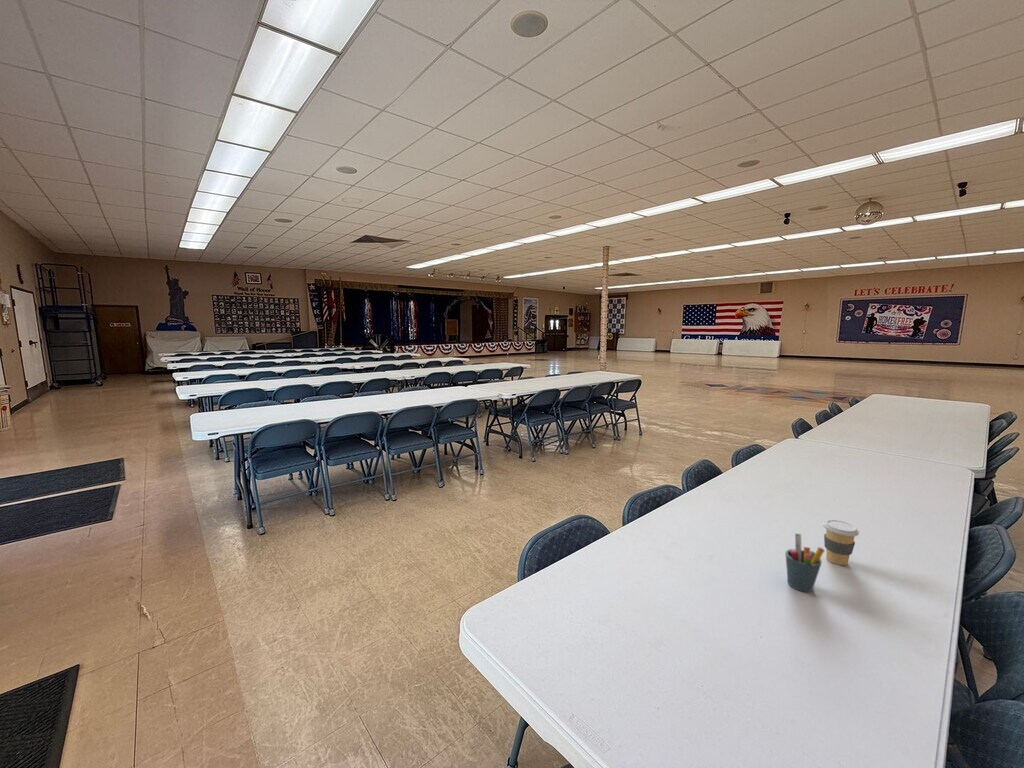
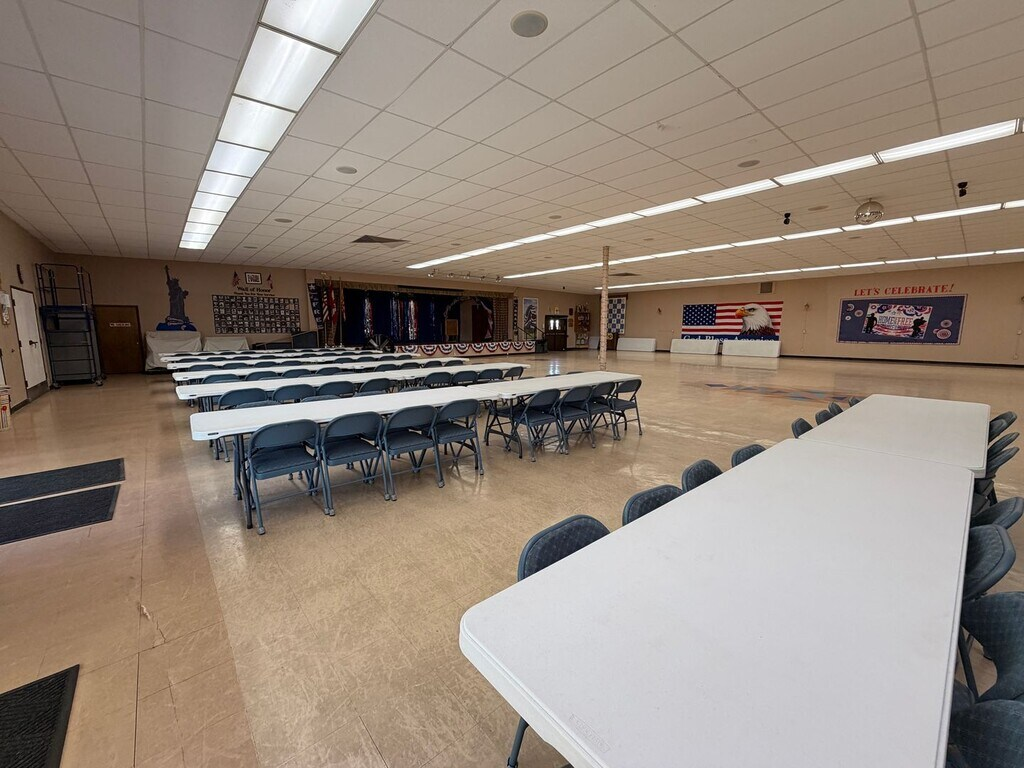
- pen holder [784,532,825,593]
- coffee cup [822,519,860,566]
